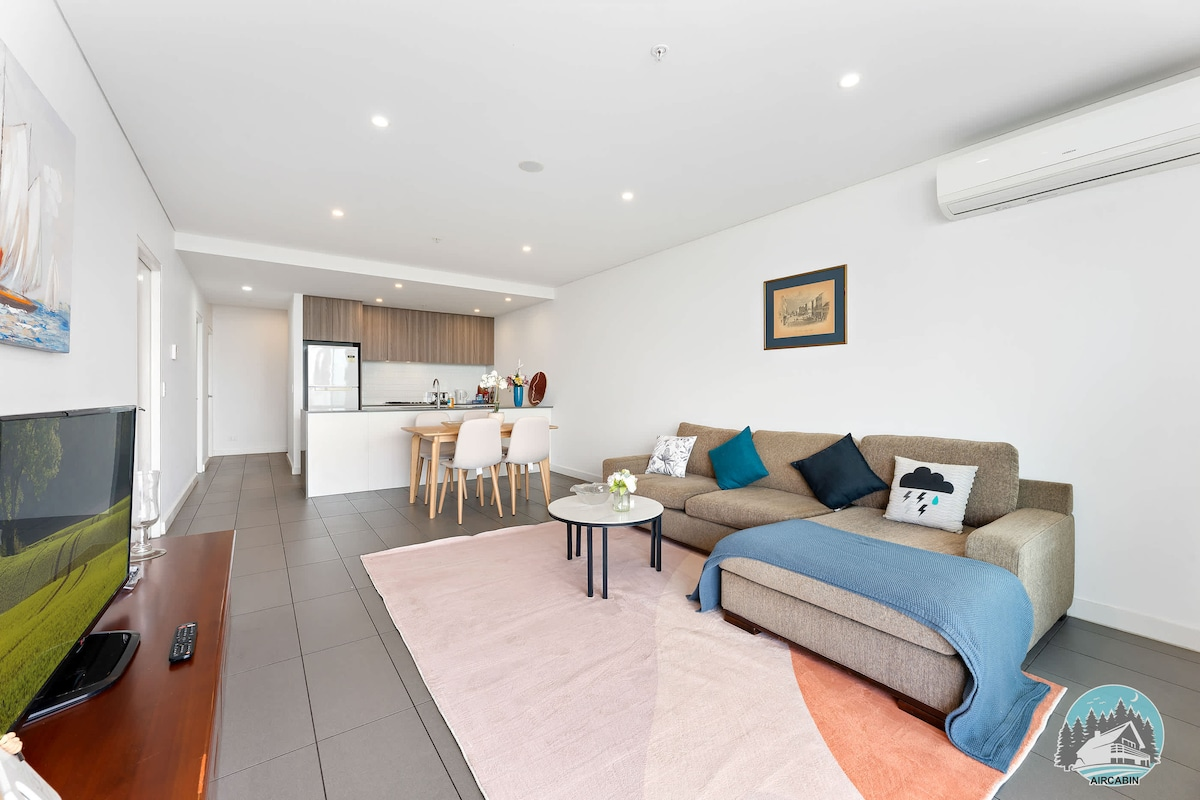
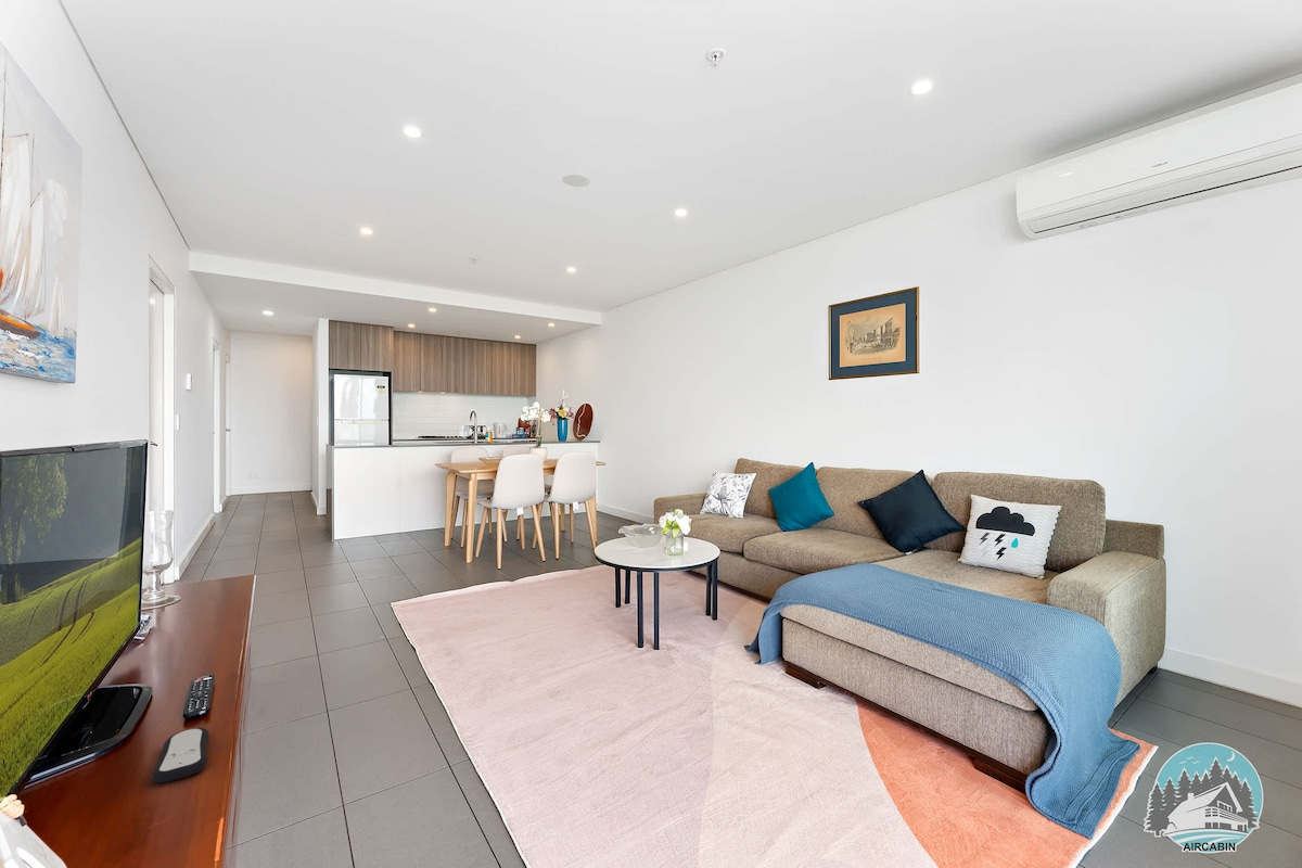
+ remote control [151,727,209,784]
